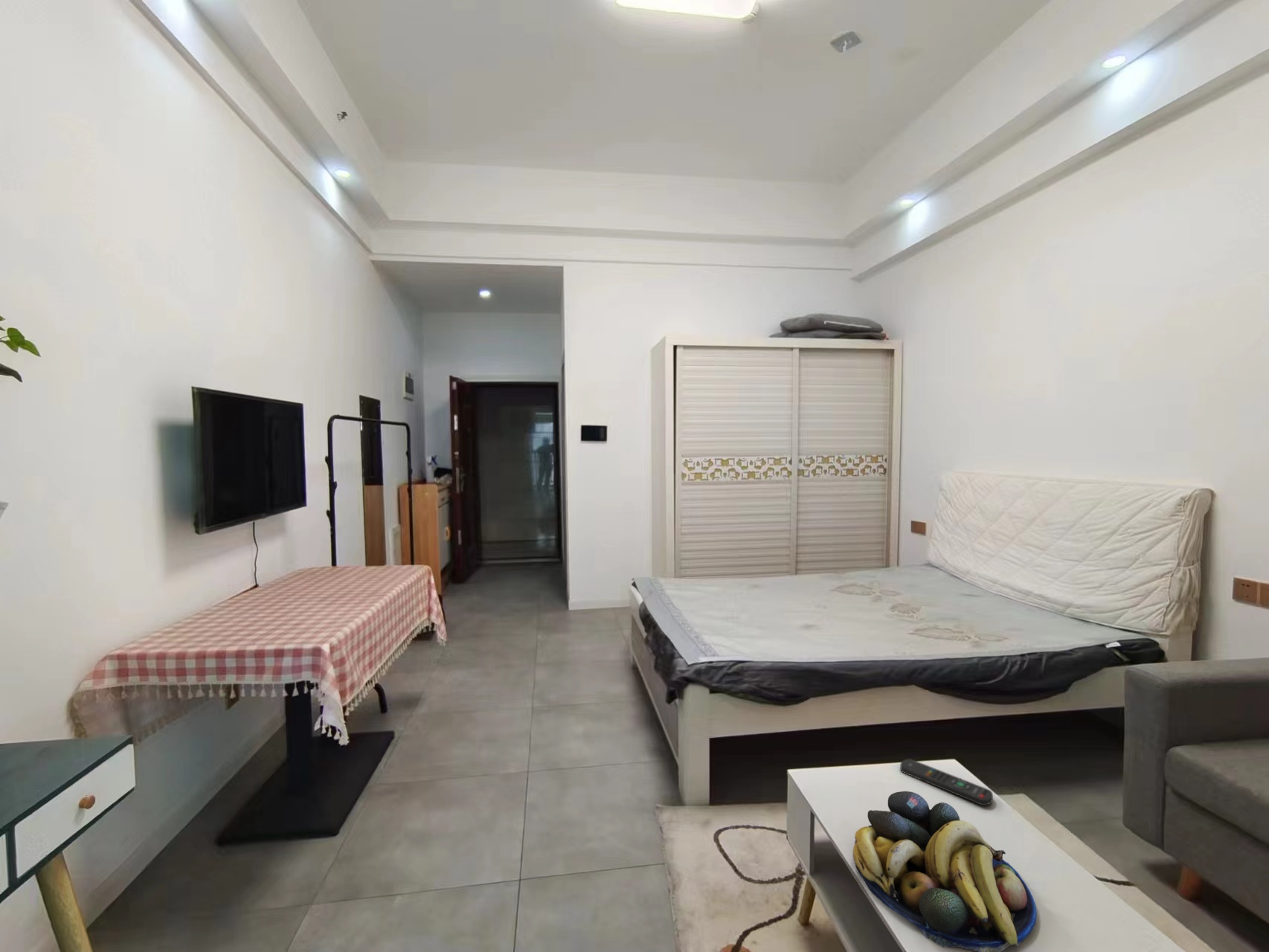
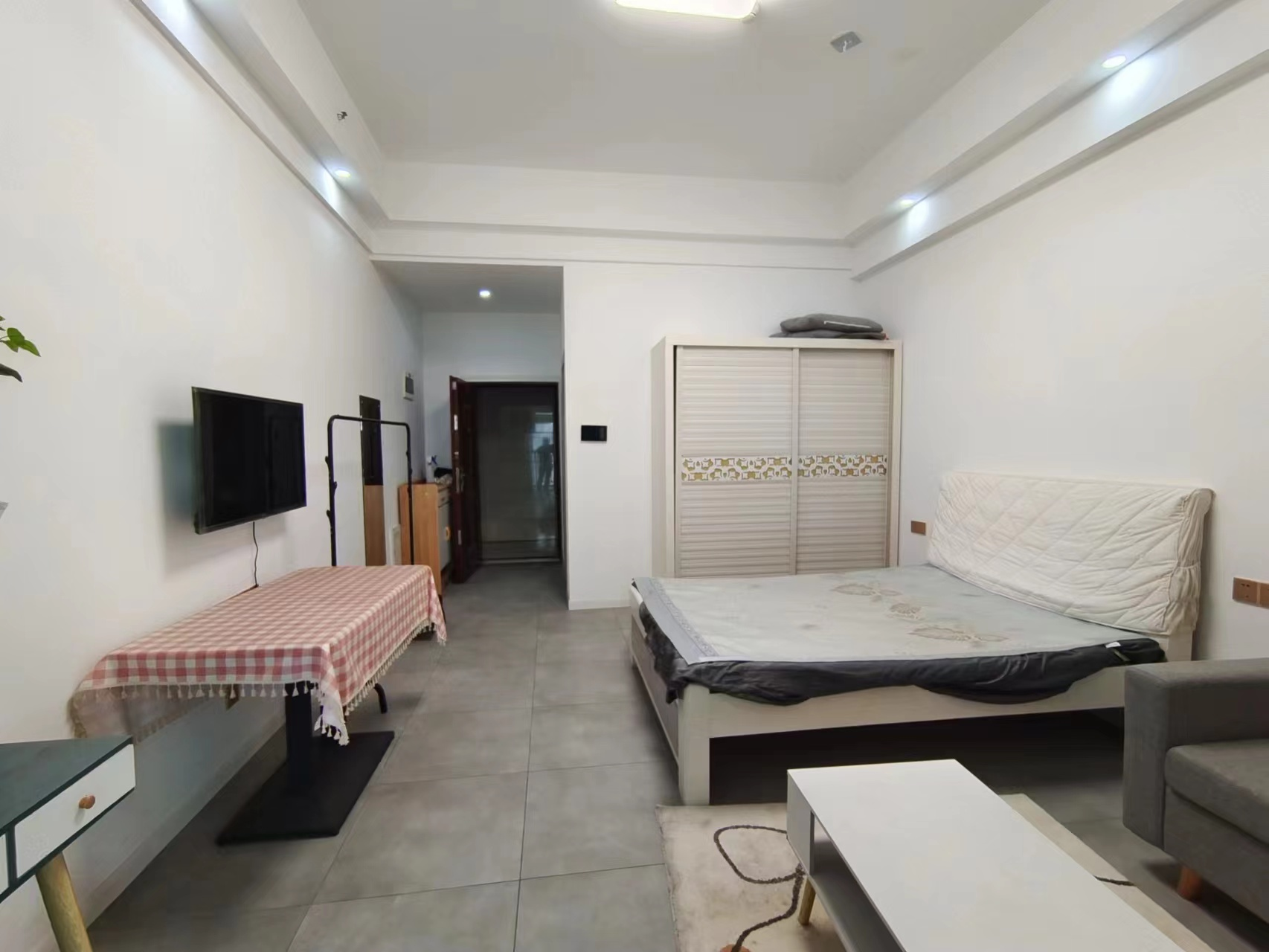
- remote control [899,758,994,806]
- fruit bowl [852,791,1038,952]
